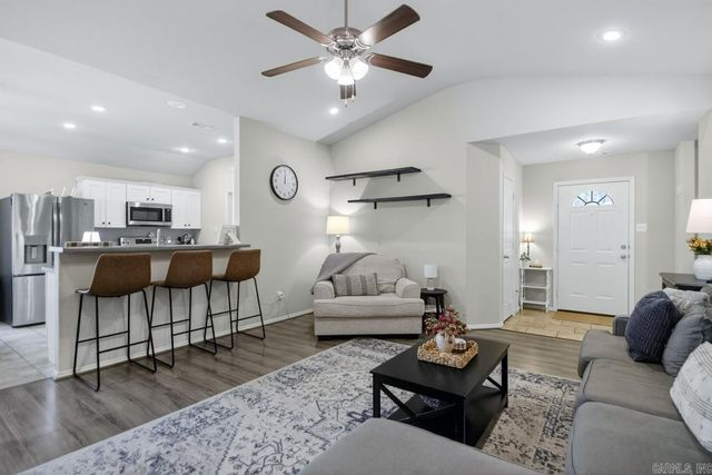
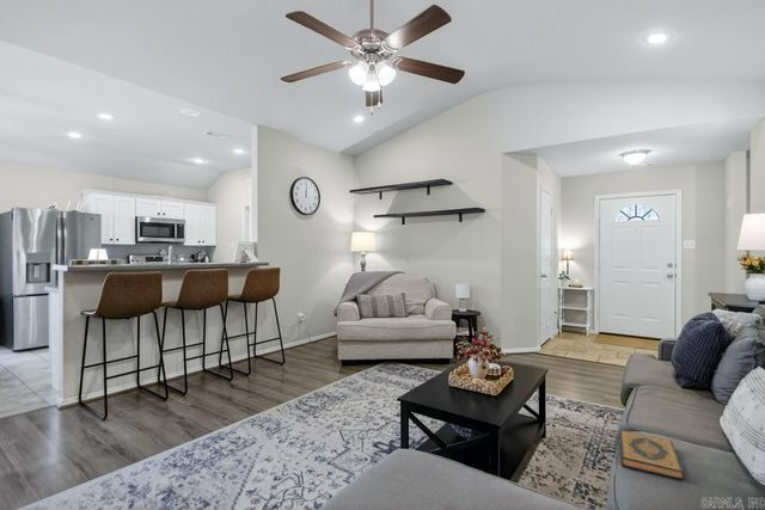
+ hardback book [618,429,685,481]
